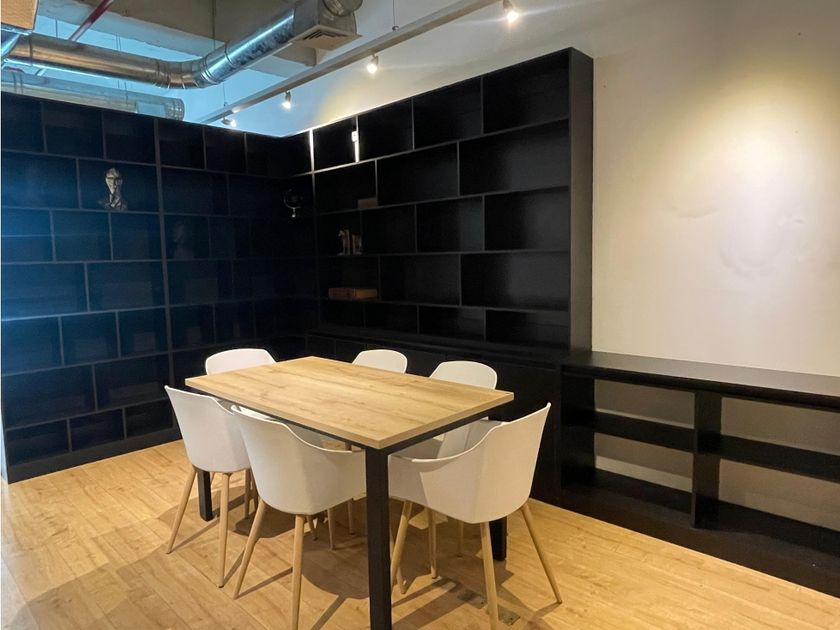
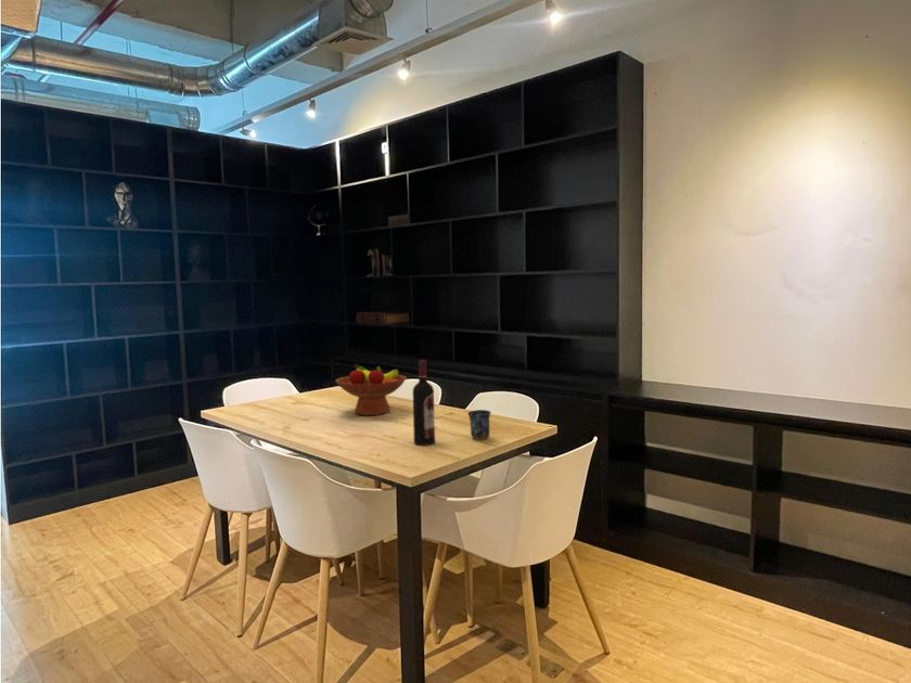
+ wine bottle [412,359,436,447]
+ mug [466,409,492,440]
+ fruit bowl [334,363,408,416]
